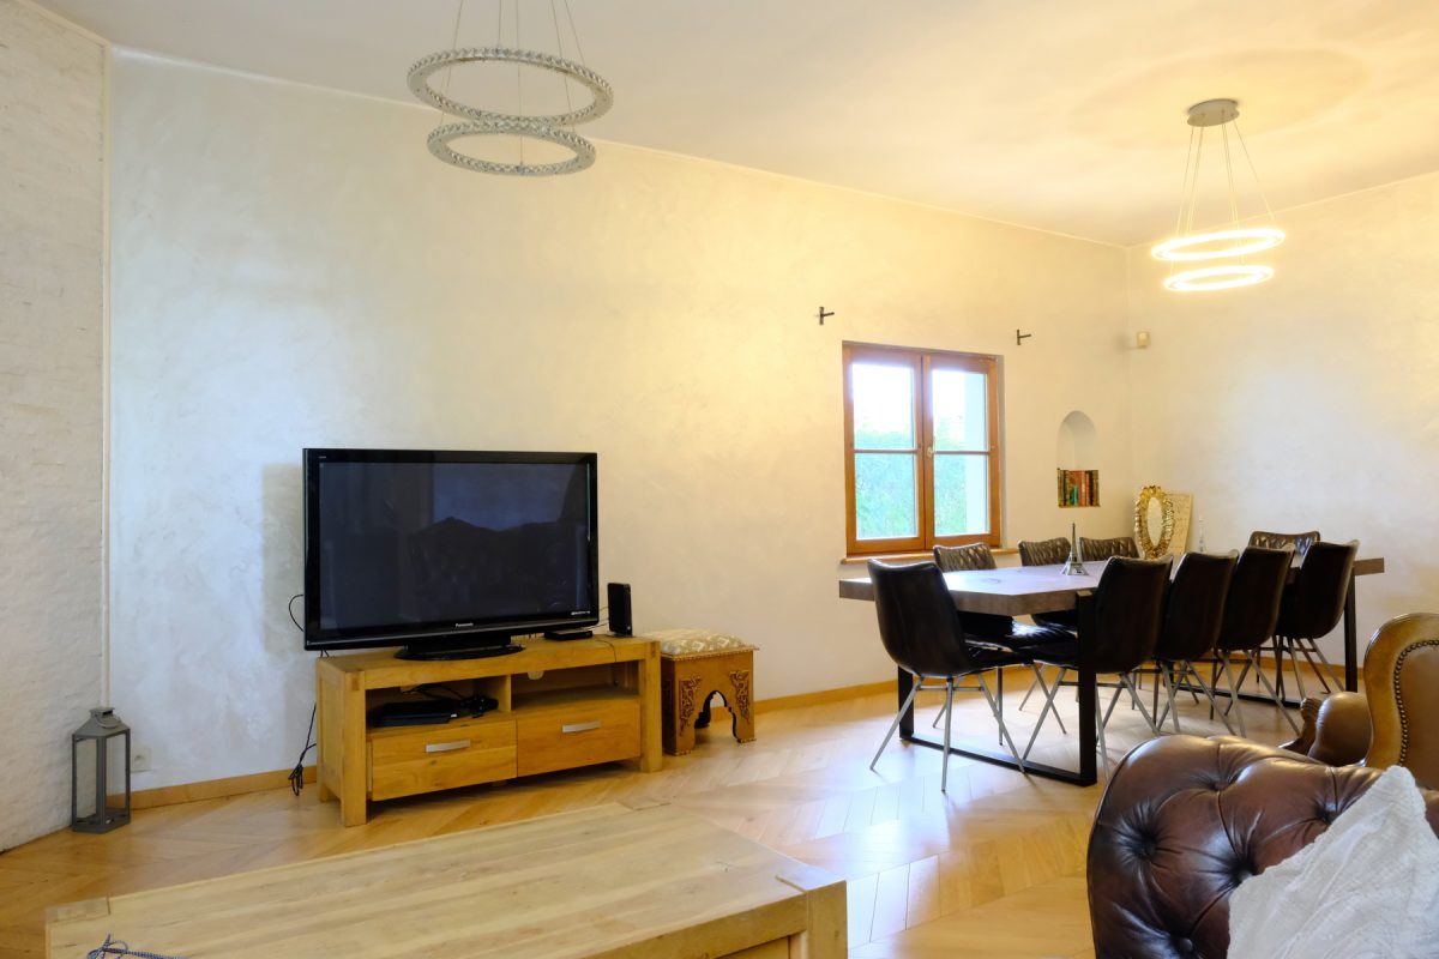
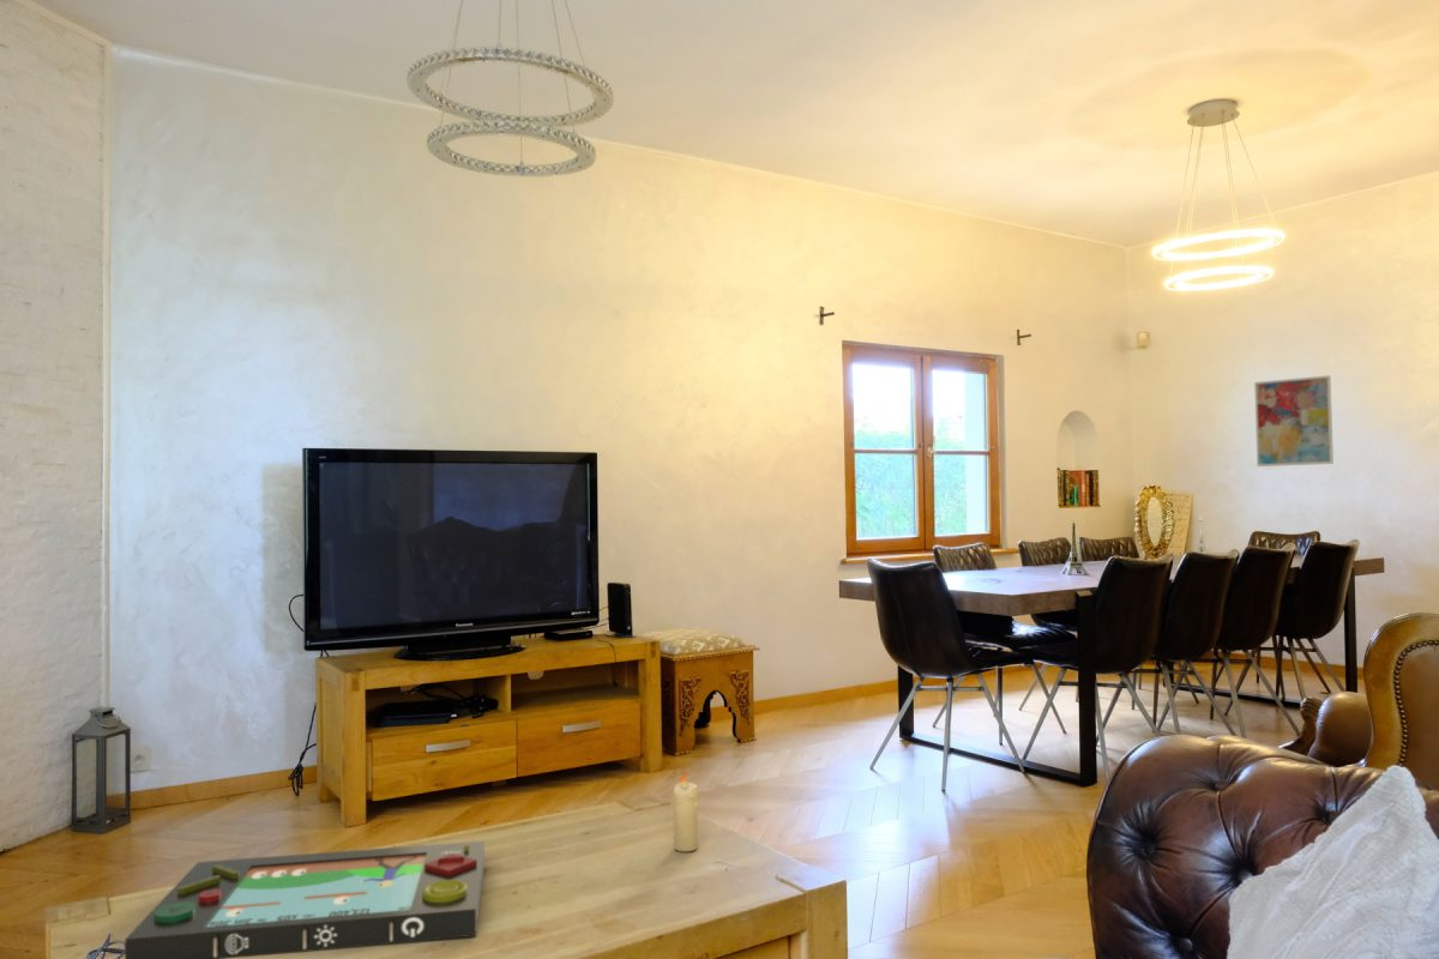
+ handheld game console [124,839,486,959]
+ wall art [1253,374,1335,468]
+ candle [672,771,699,852]
